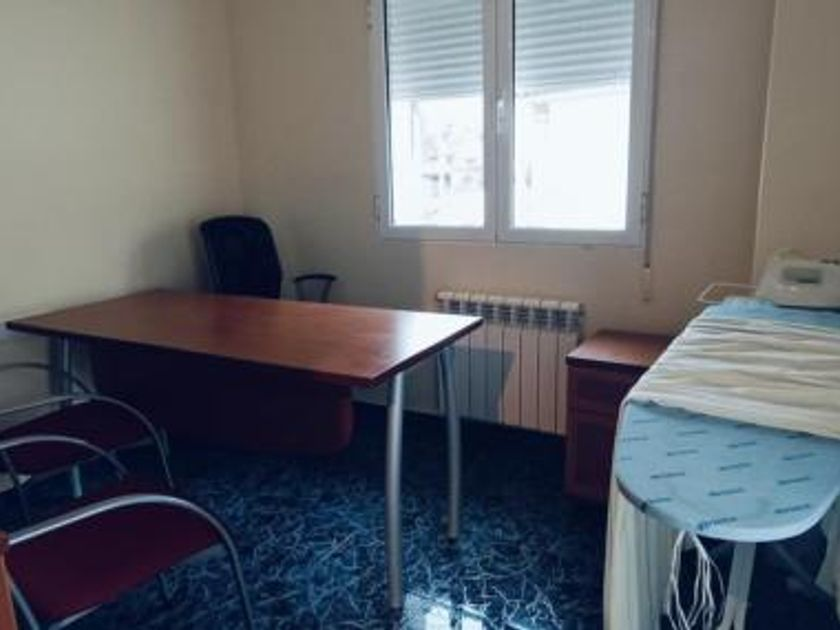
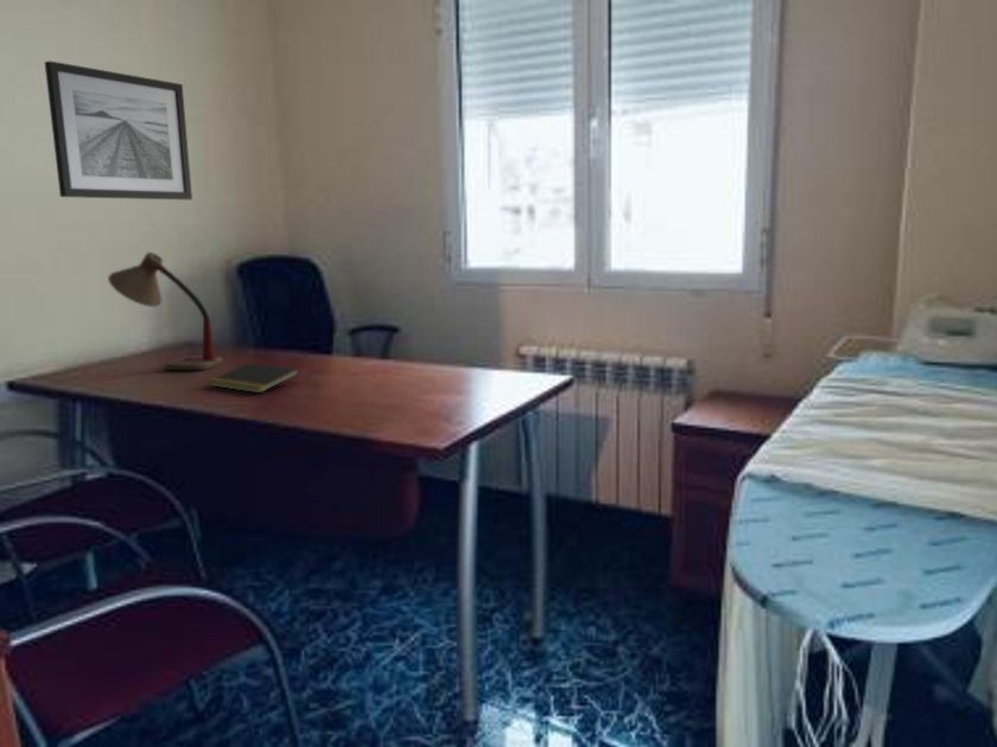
+ wall art [44,60,193,200]
+ notepad [208,362,300,394]
+ desk lamp [107,251,224,371]
